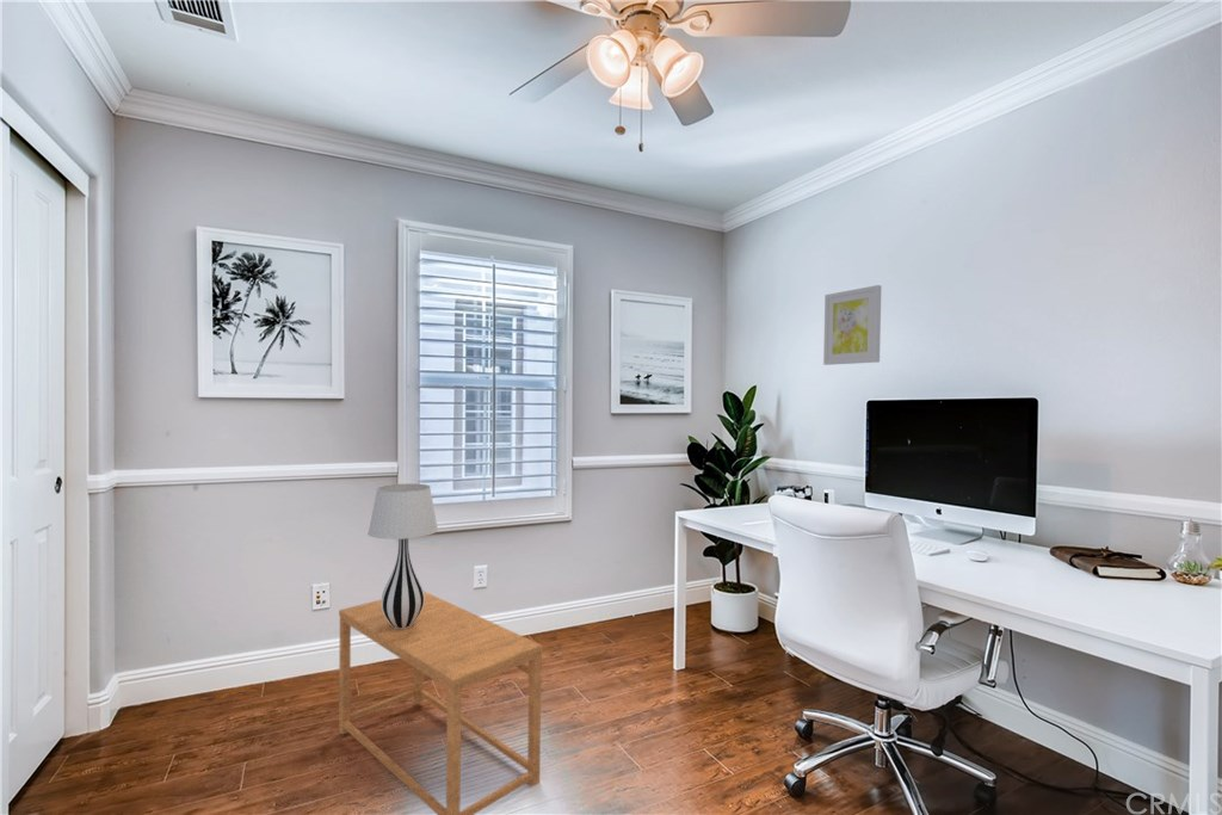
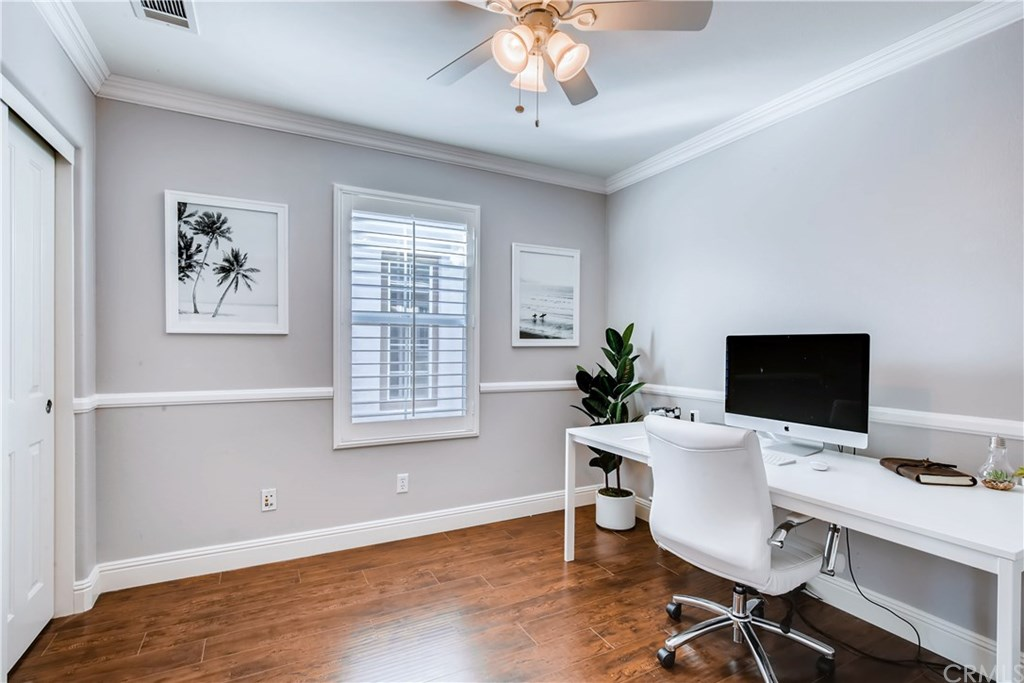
- side table [338,591,543,815]
- table lamp [366,482,439,628]
- wall art [822,284,883,366]
